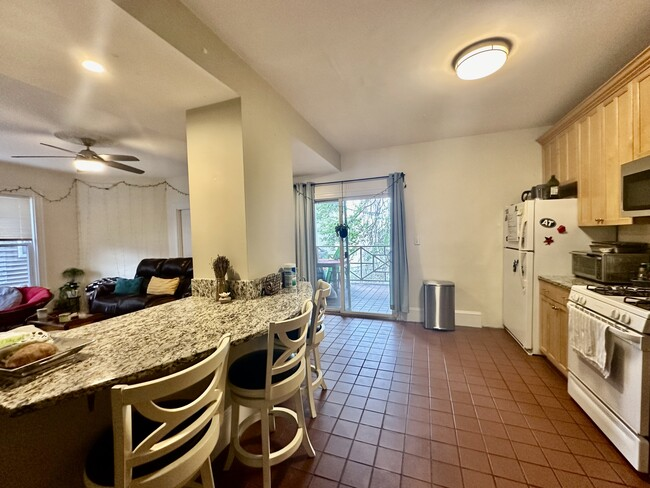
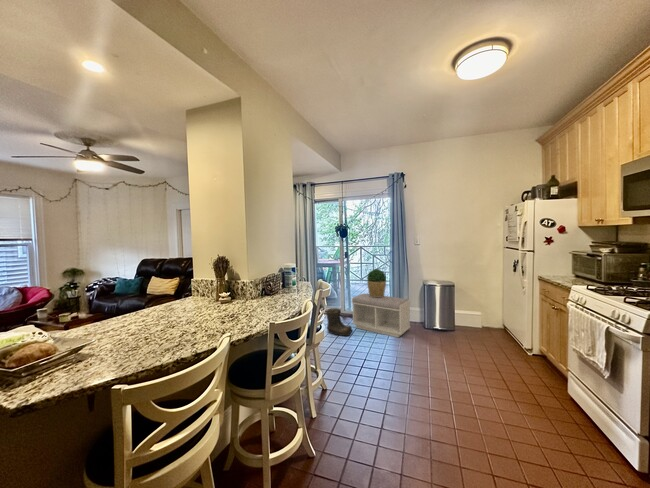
+ bench [351,293,411,338]
+ potted plant [366,268,387,297]
+ boots [325,307,353,337]
